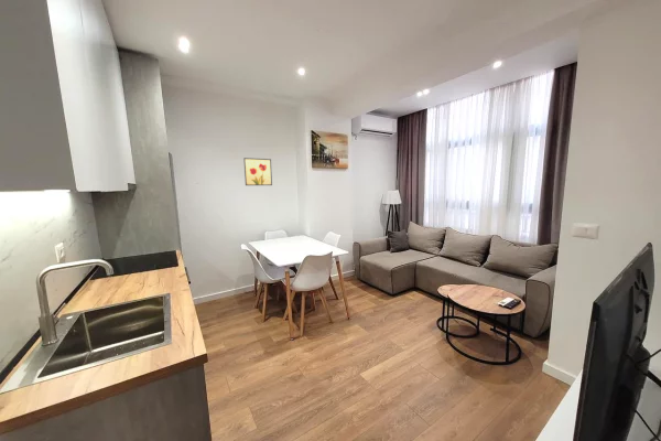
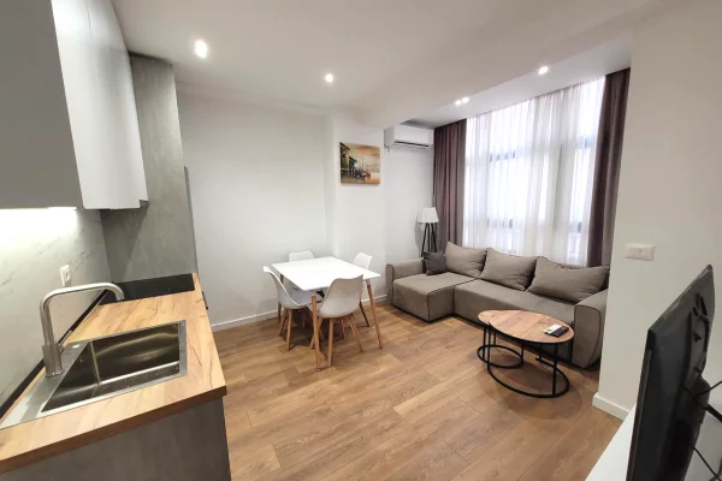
- wall art [242,157,273,186]
